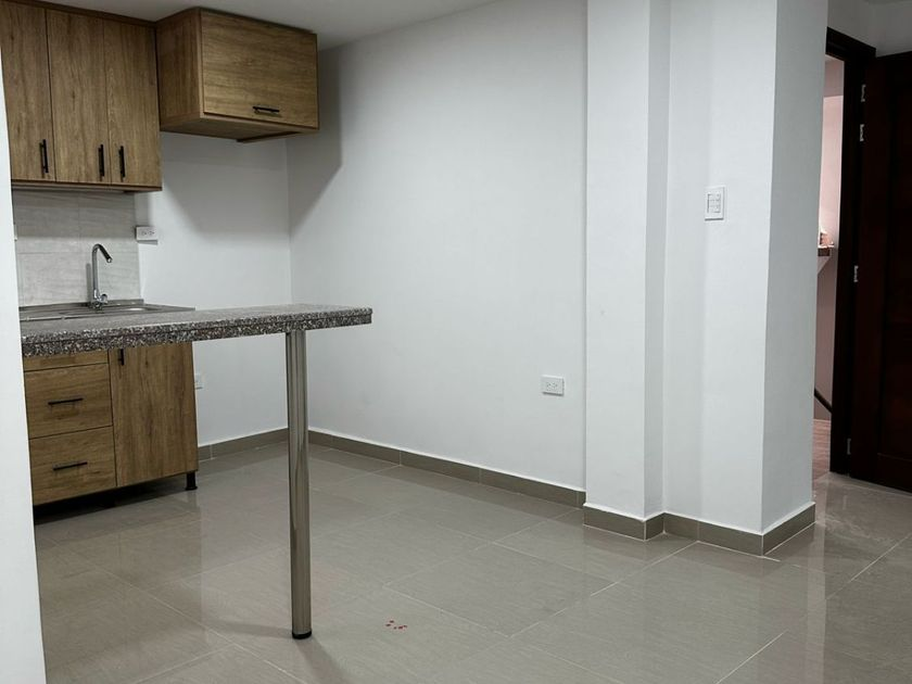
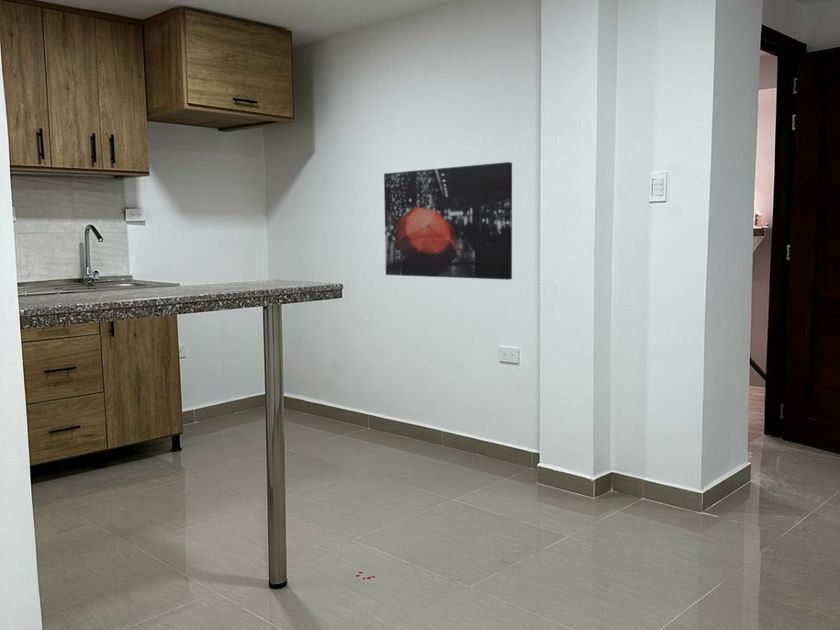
+ wall art [383,161,513,281]
